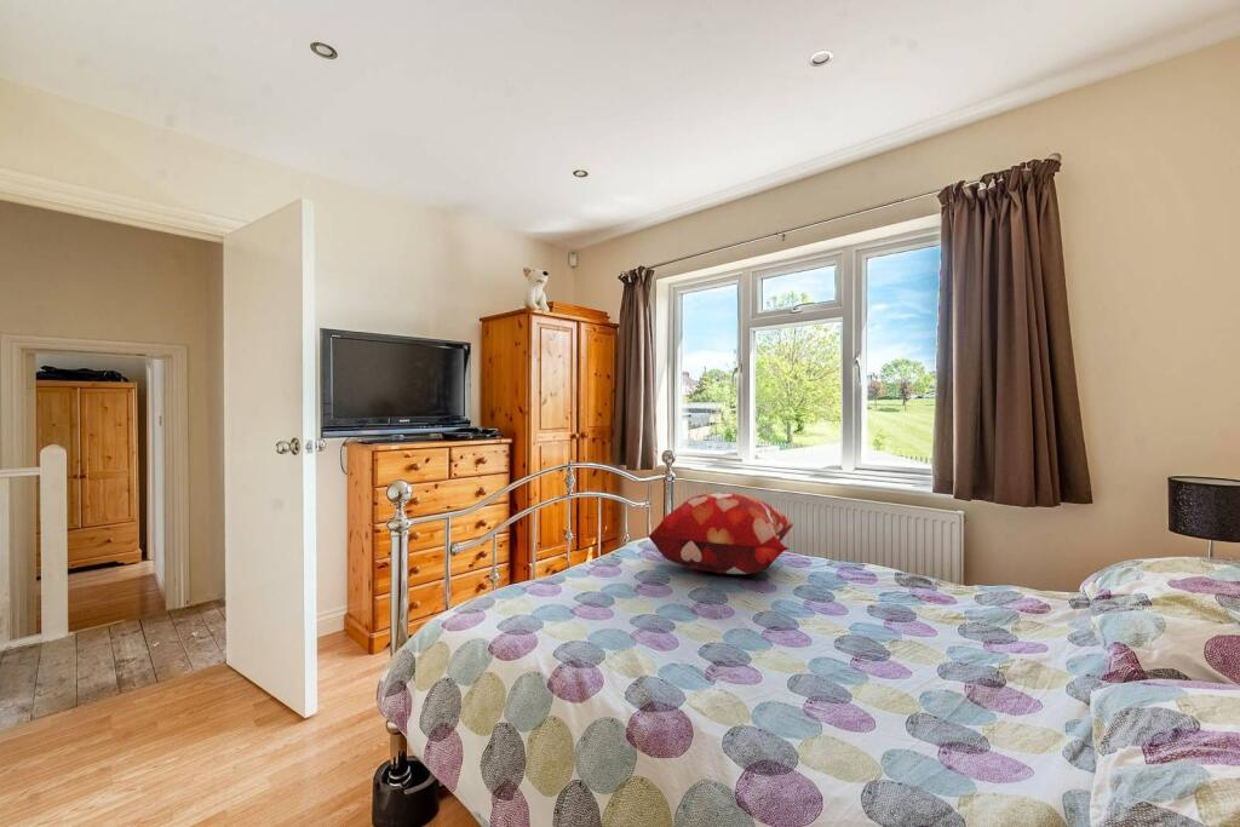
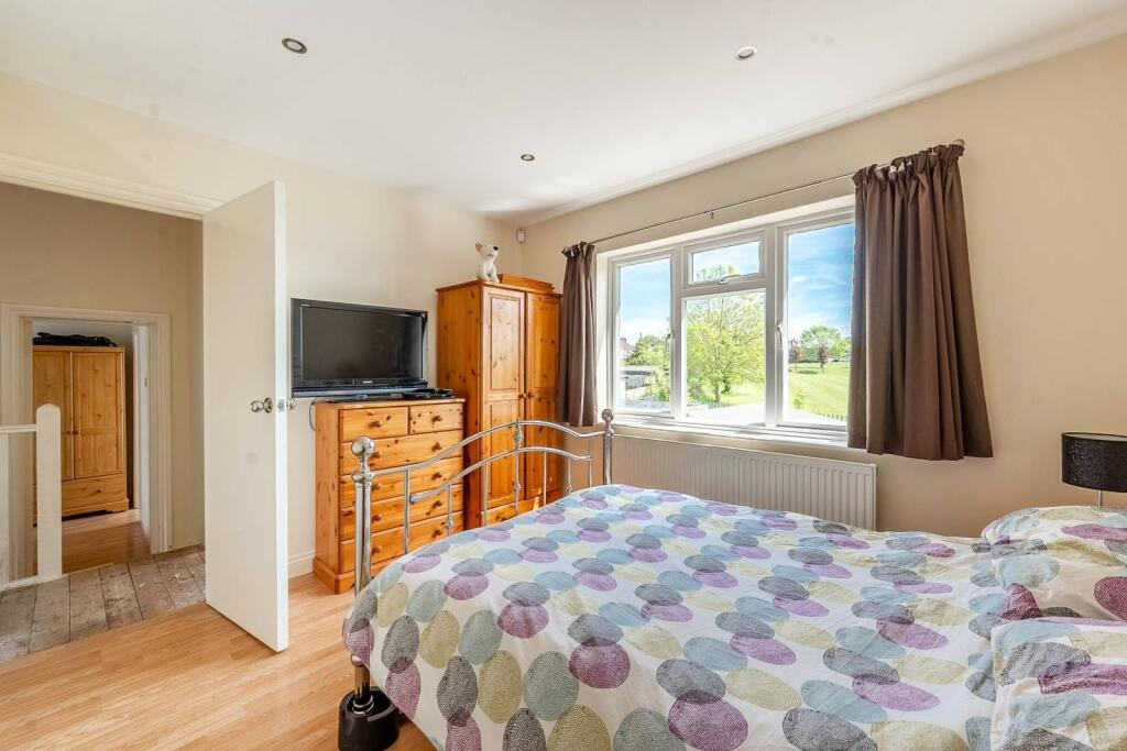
- decorative pillow [648,492,794,575]
